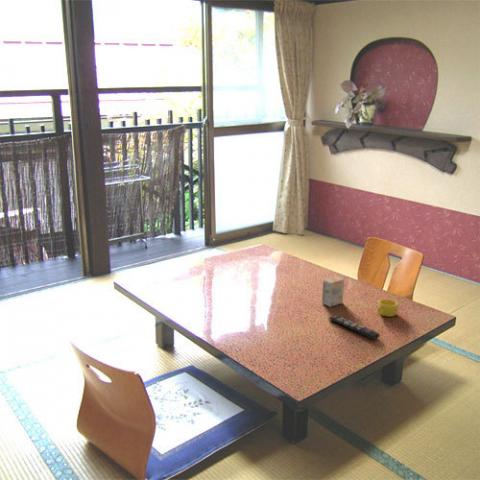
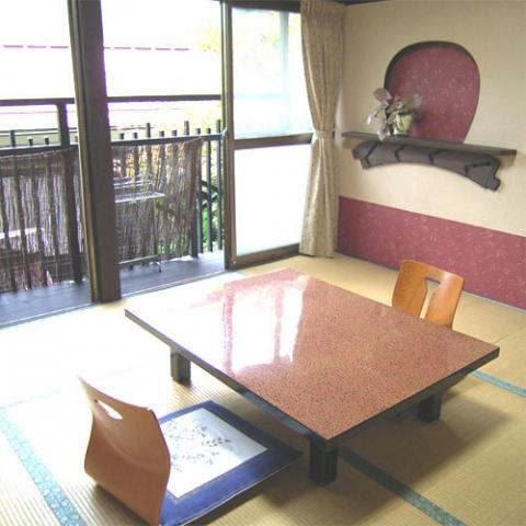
- remote control [328,314,381,341]
- cup [377,298,399,318]
- tea box [321,276,345,308]
